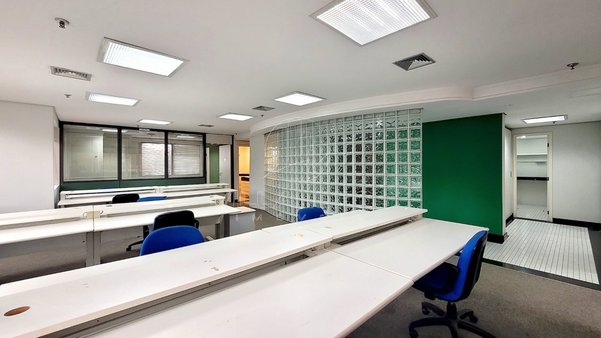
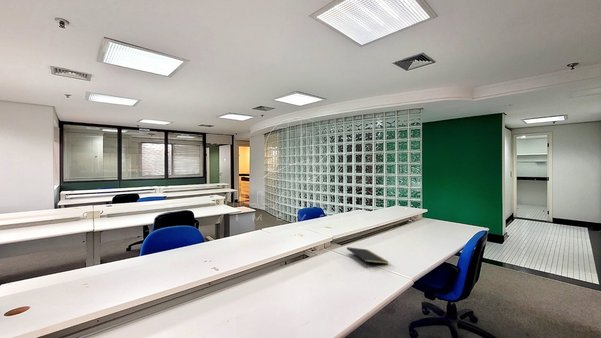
+ notepad [346,246,389,268]
